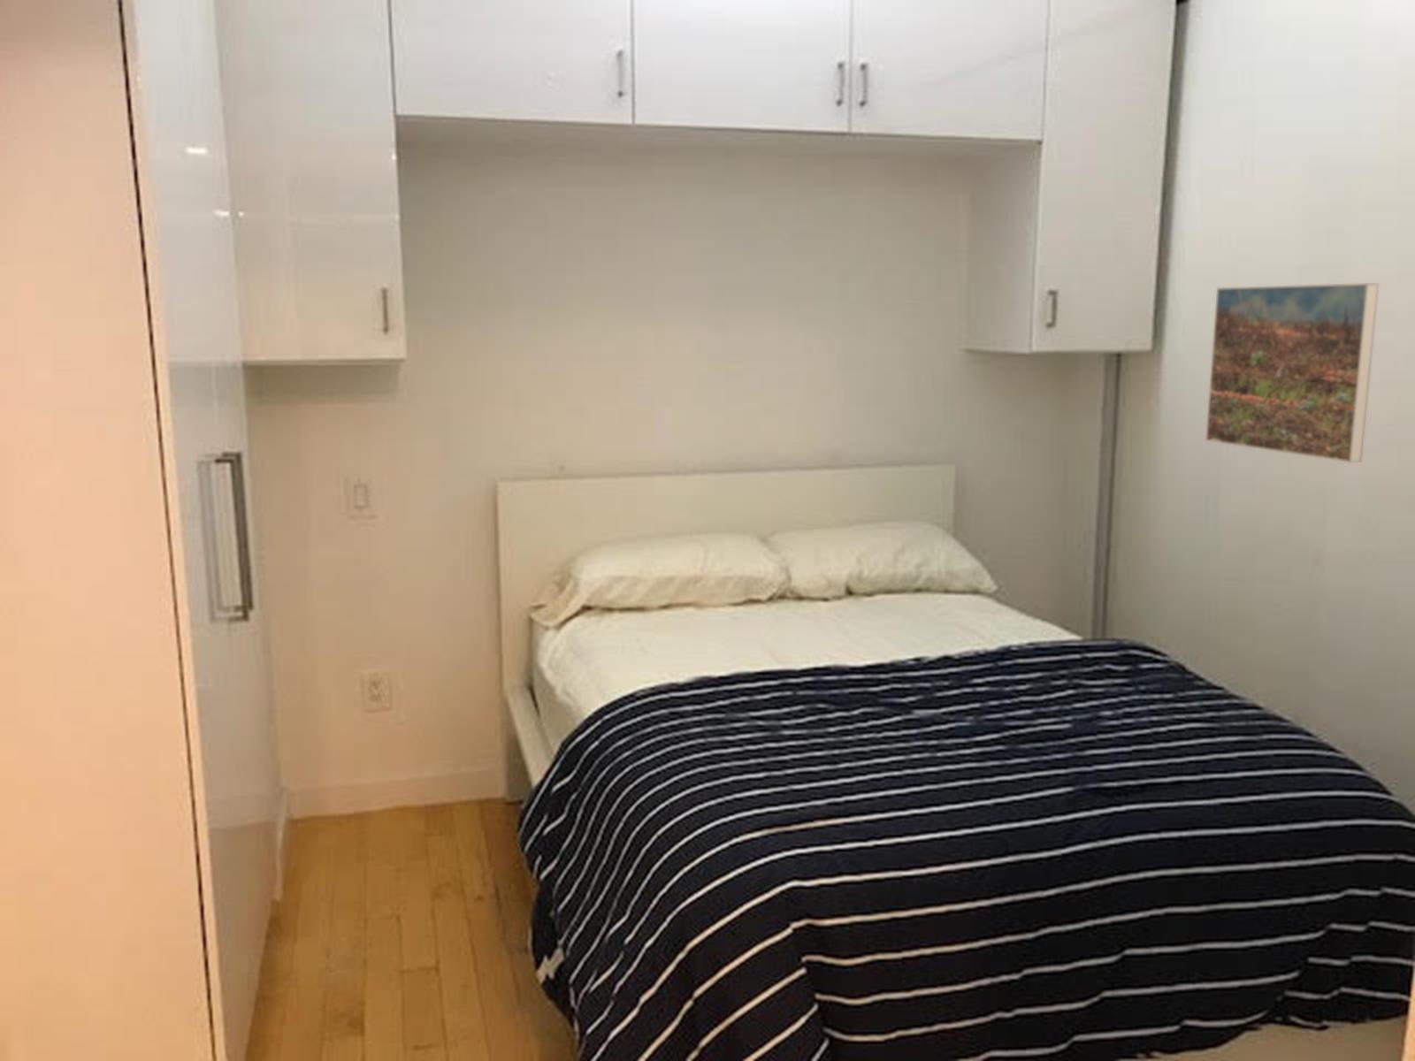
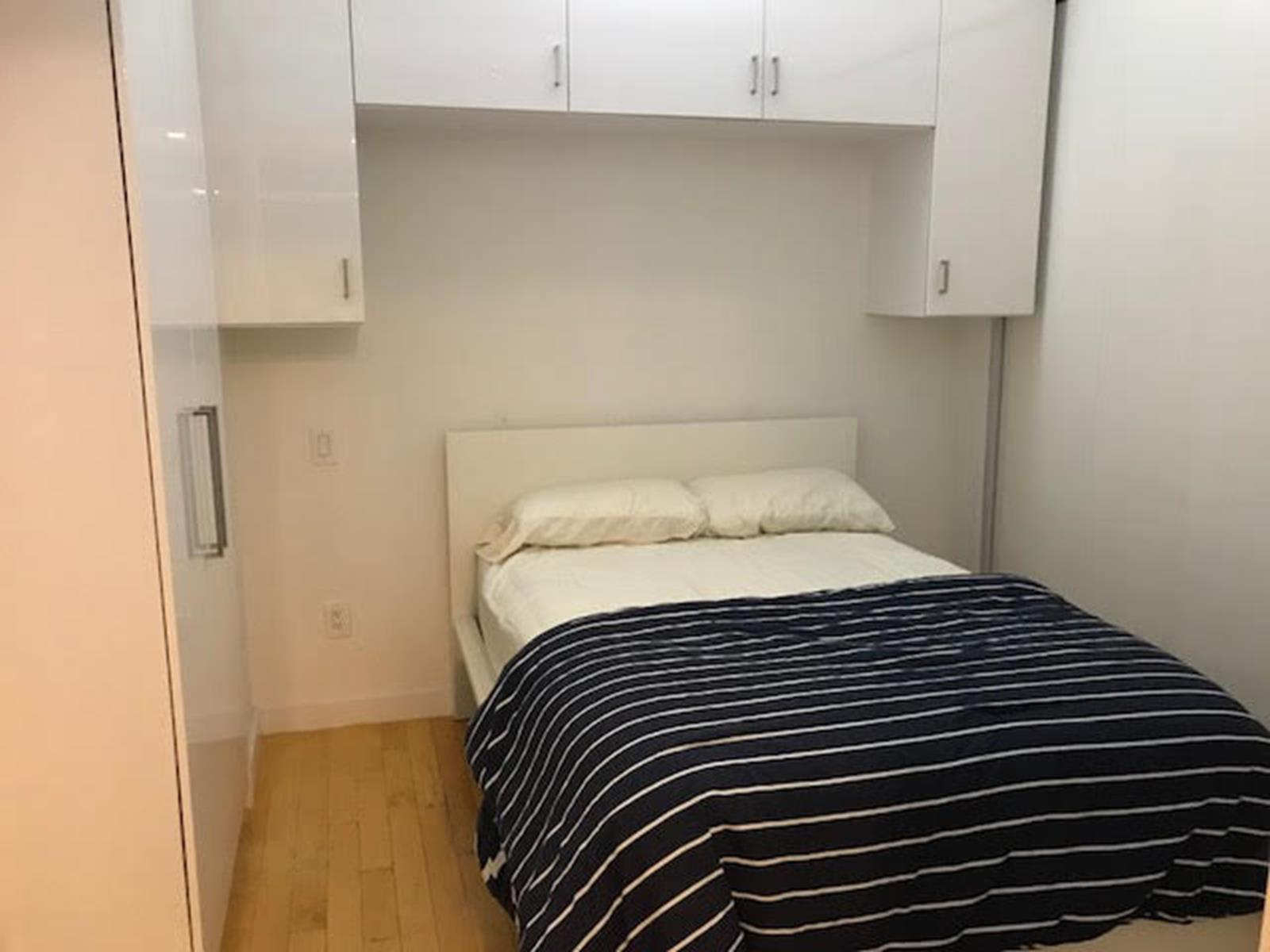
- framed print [1204,282,1379,464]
